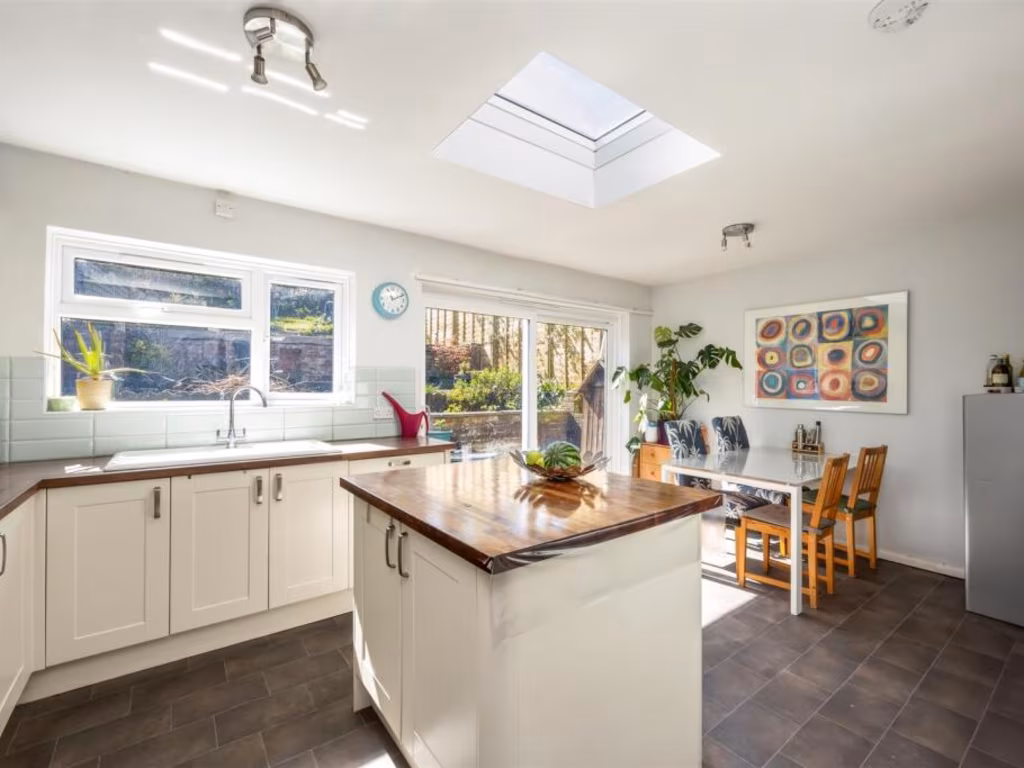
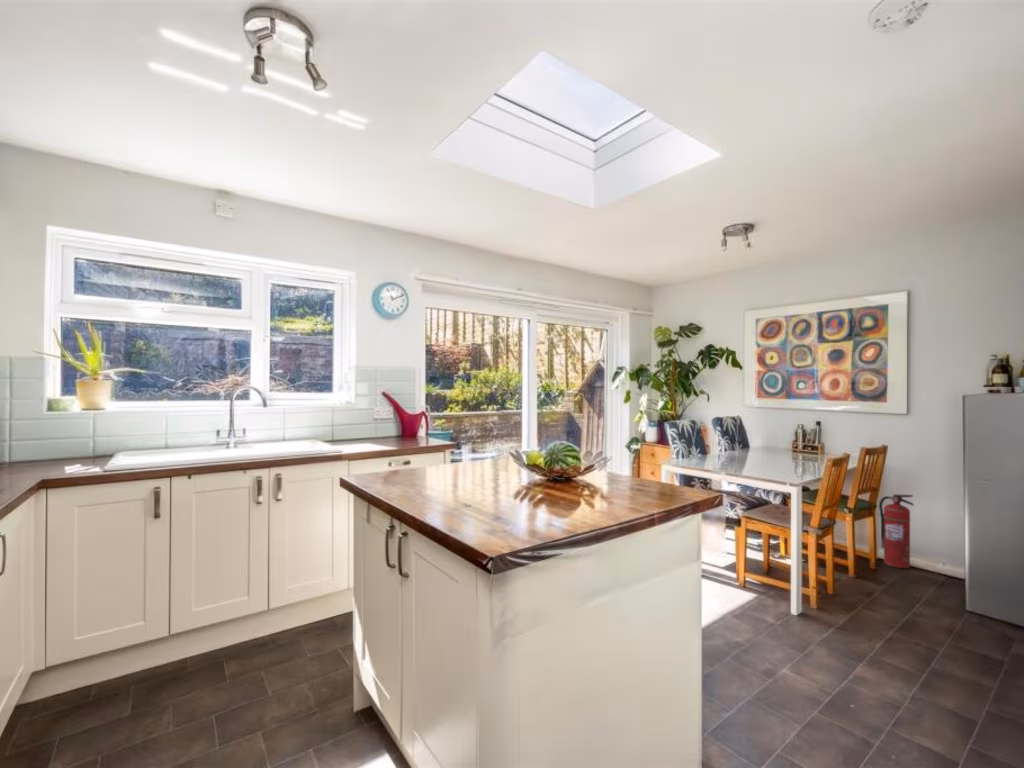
+ fire extinguisher [878,493,915,570]
